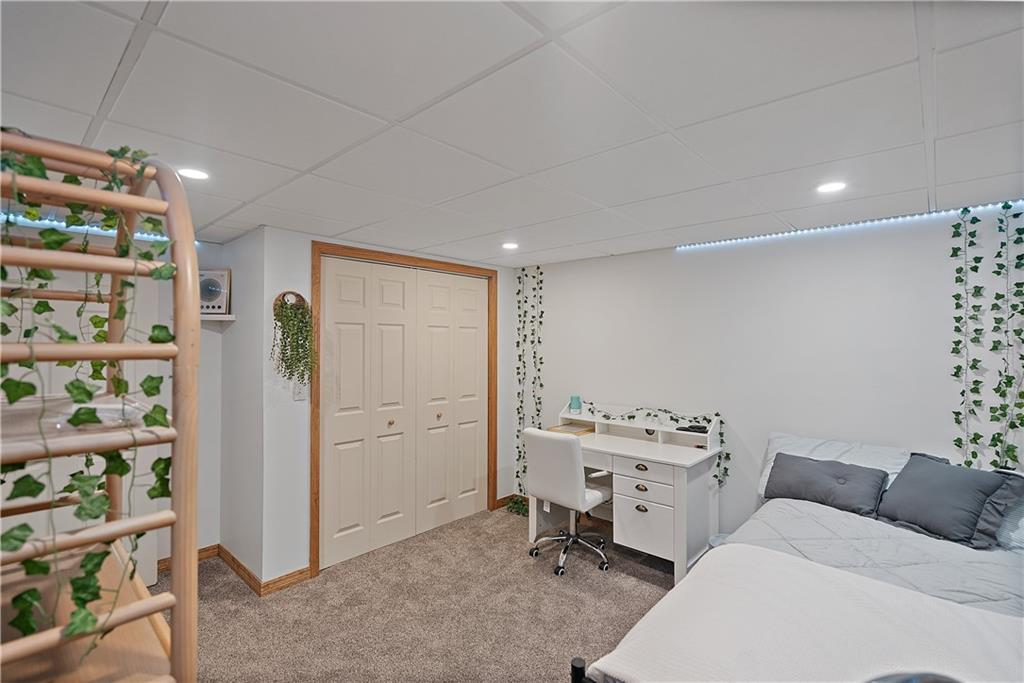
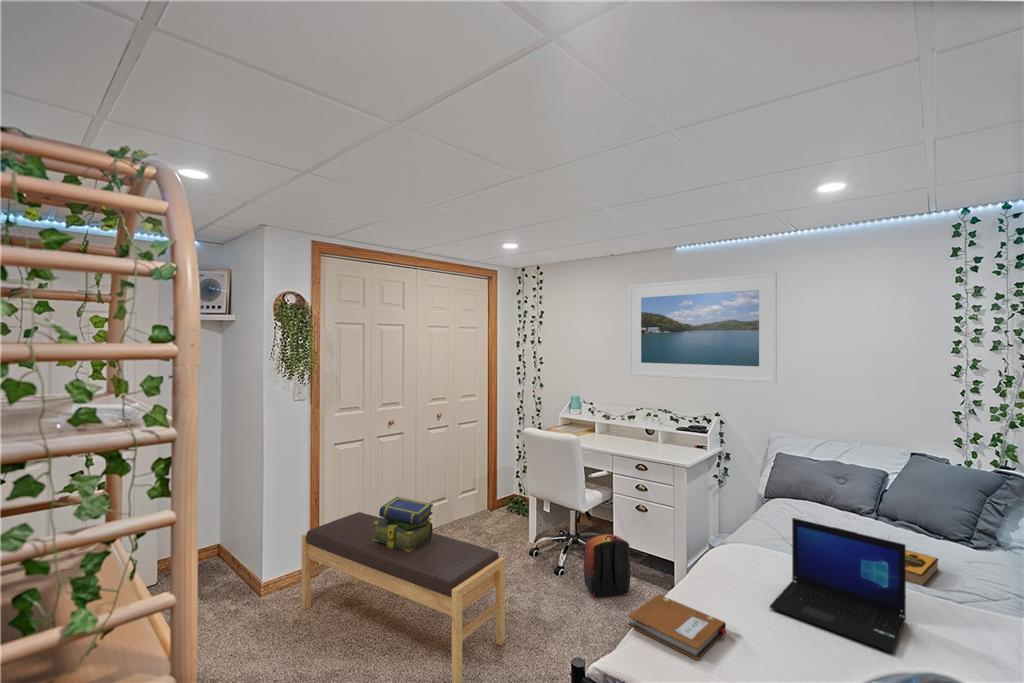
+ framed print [628,272,778,384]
+ bench [301,511,506,683]
+ notebook [627,593,728,661]
+ stack of books [373,496,434,552]
+ hardback book [906,549,940,587]
+ laptop [769,517,907,654]
+ backpack [583,533,631,598]
